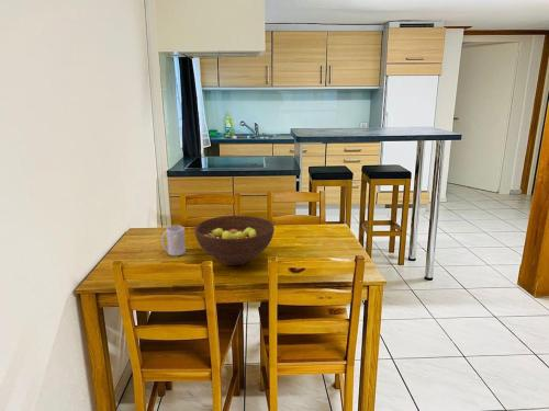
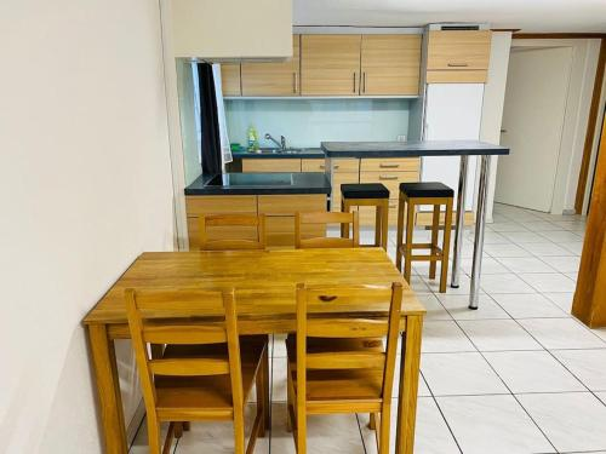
- mug [160,225,187,258]
- fruit bowl [193,215,276,266]
